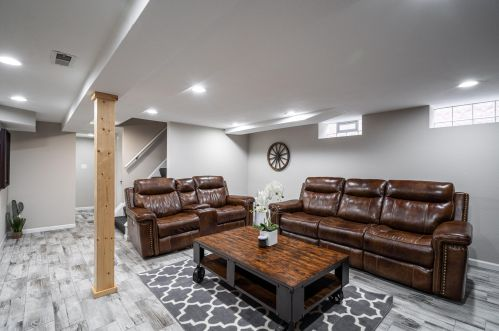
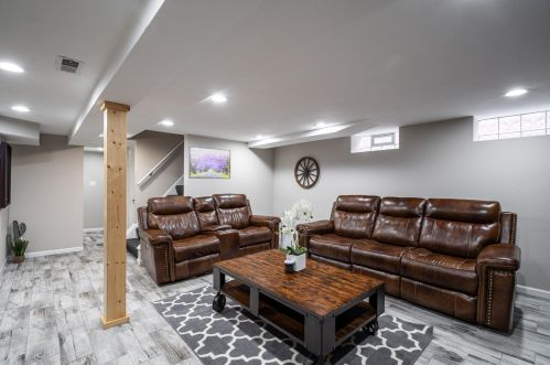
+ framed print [188,146,231,180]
